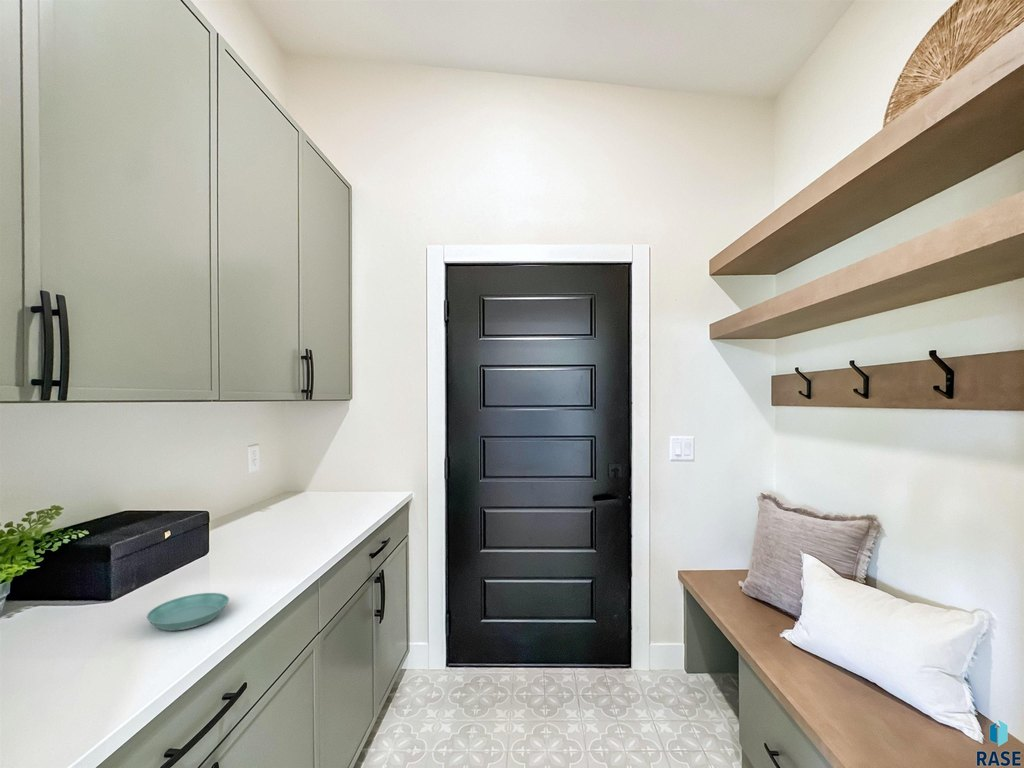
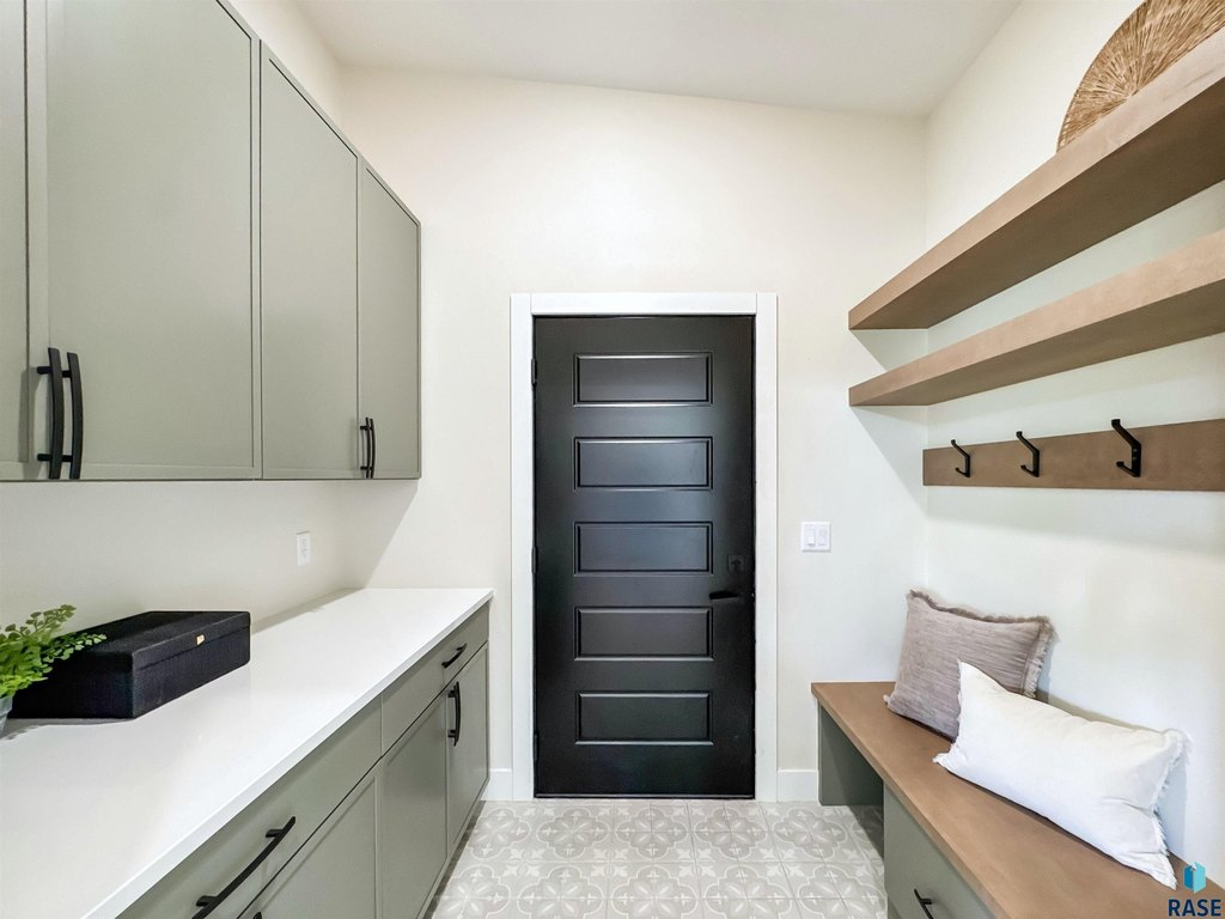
- saucer [146,592,230,632]
